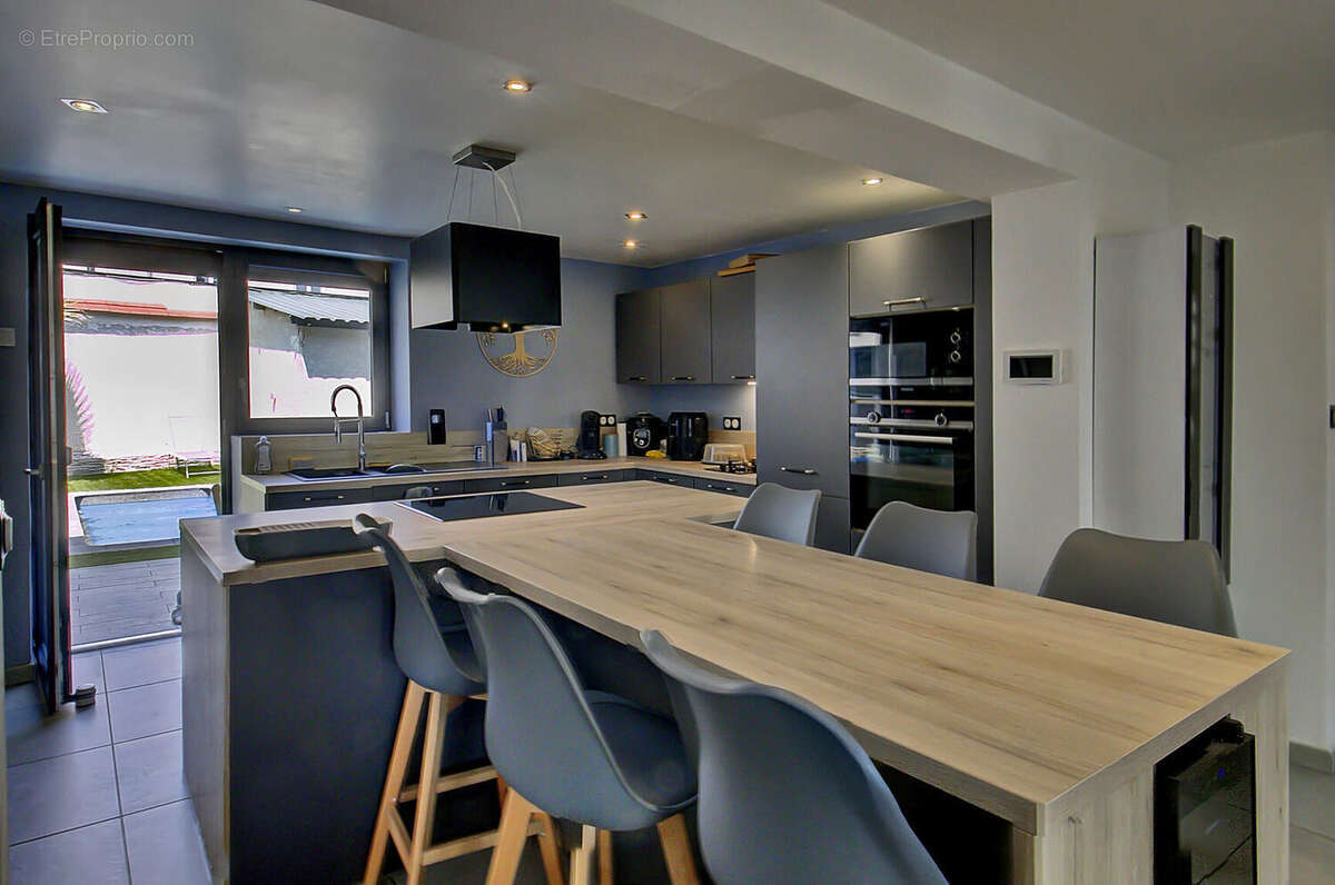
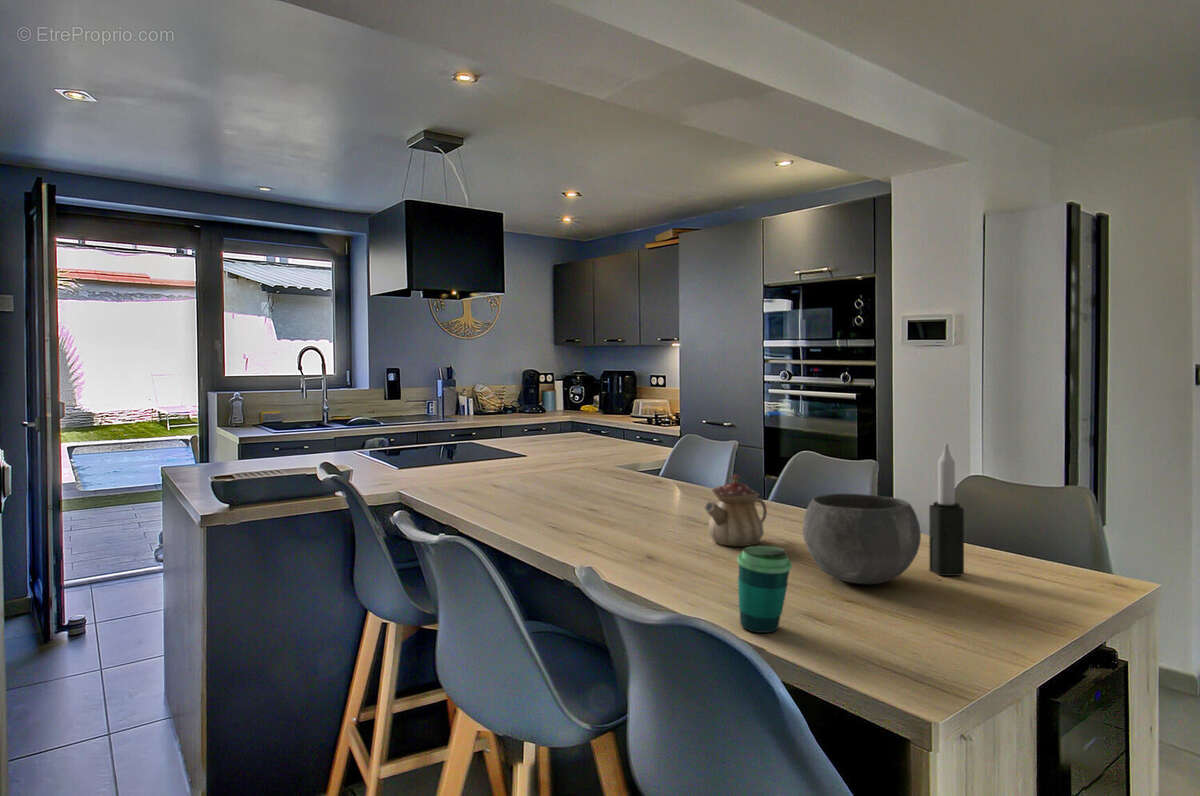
+ candle [928,443,965,577]
+ cup [736,545,793,634]
+ teapot [703,473,768,547]
+ bowl [802,493,922,586]
